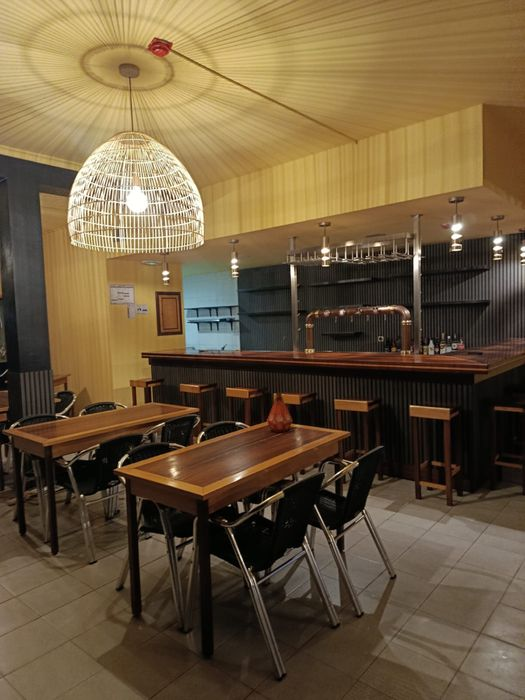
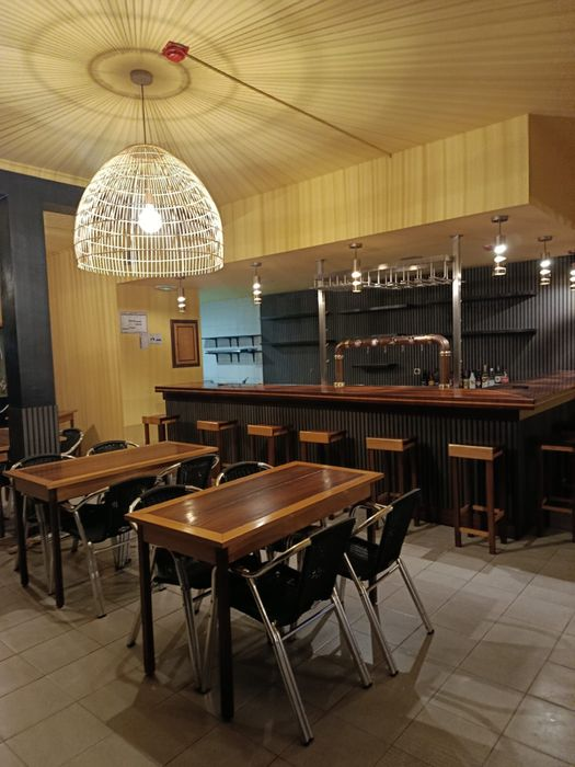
- bottle [266,392,293,433]
